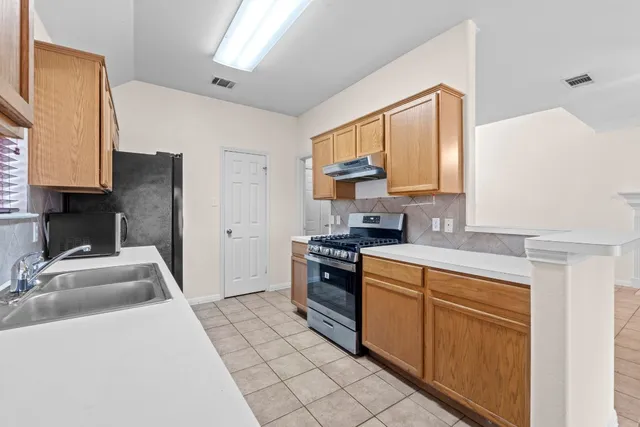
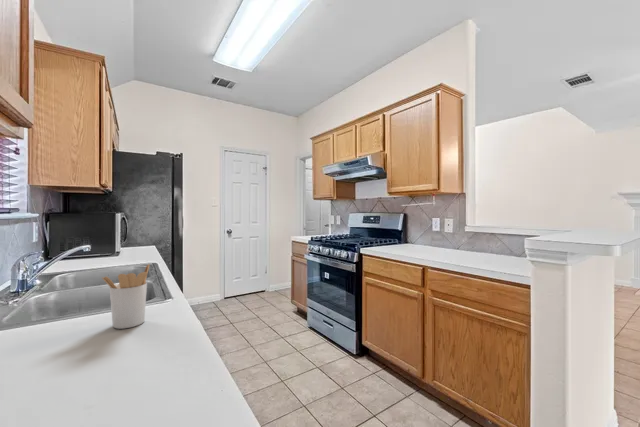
+ utensil holder [101,263,150,330]
